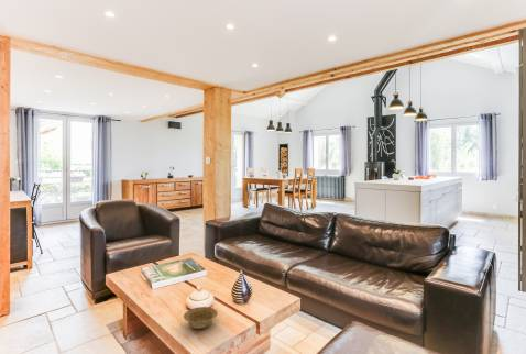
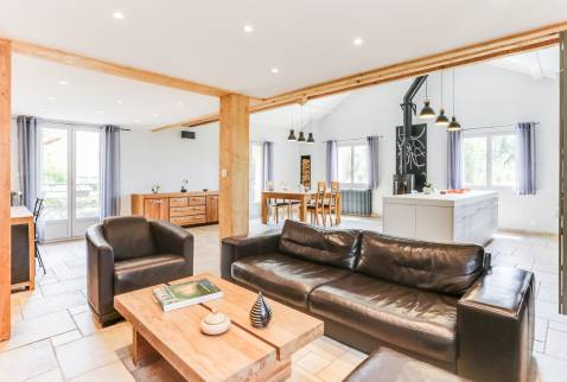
- bowl [183,306,219,330]
